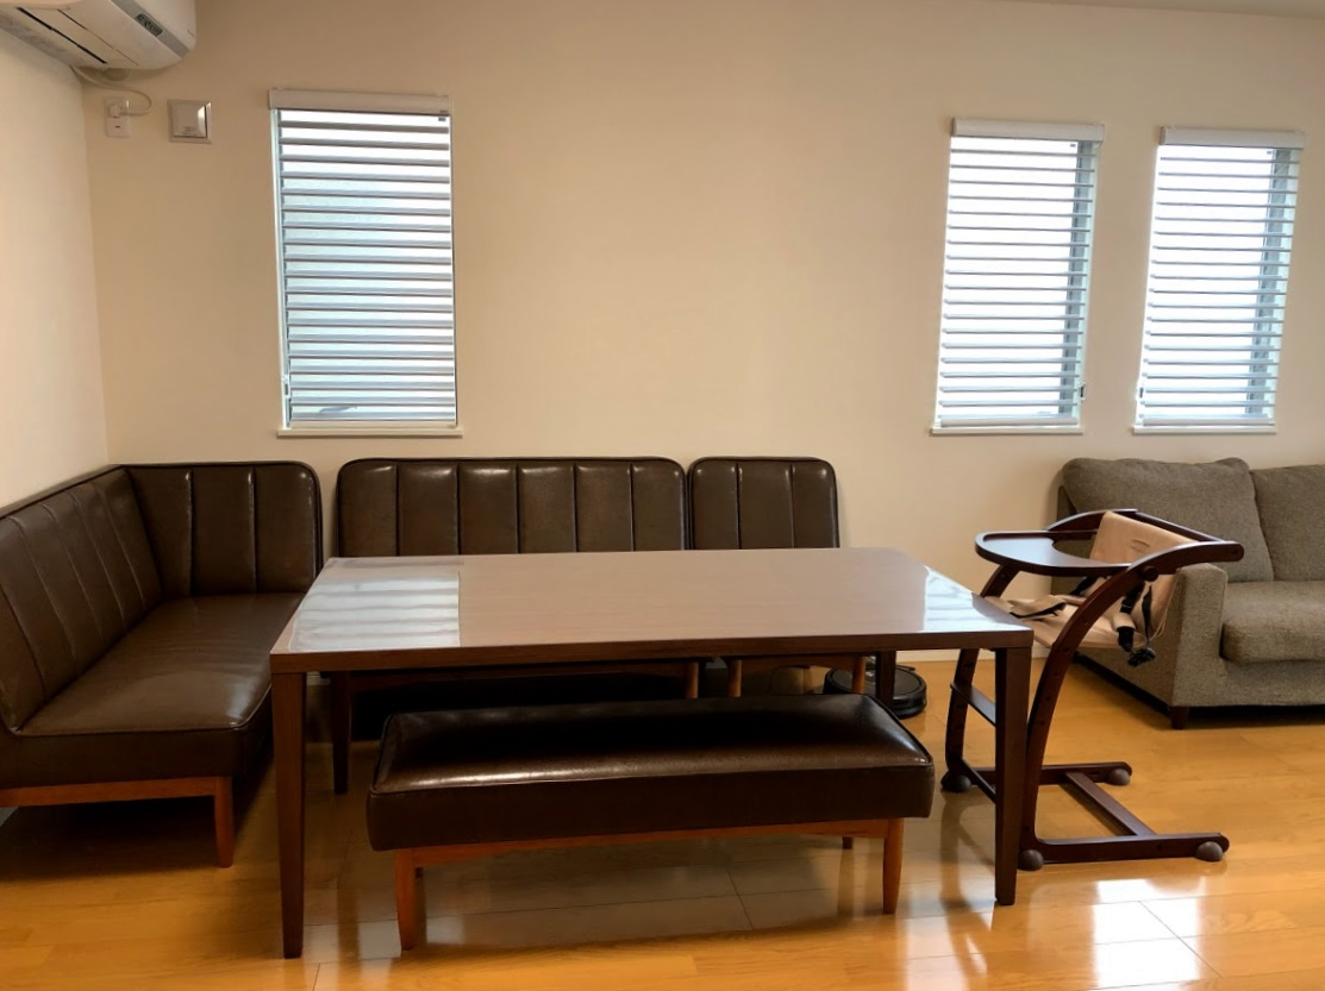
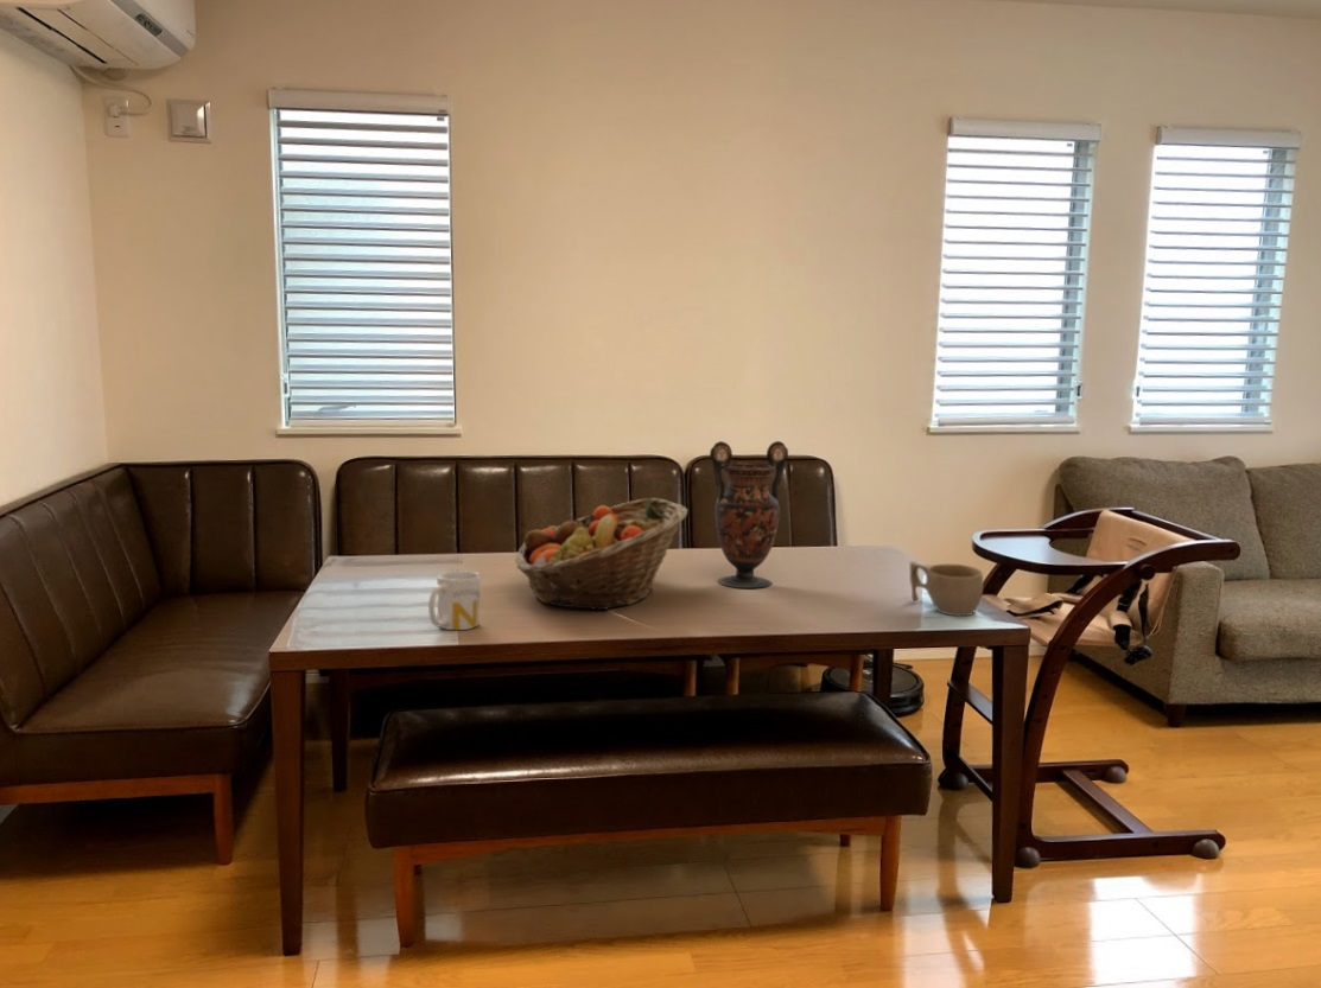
+ vase [709,440,789,589]
+ cup [909,560,984,617]
+ mug [427,569,481,631]
+ fruit basket [514,497,690,611]
